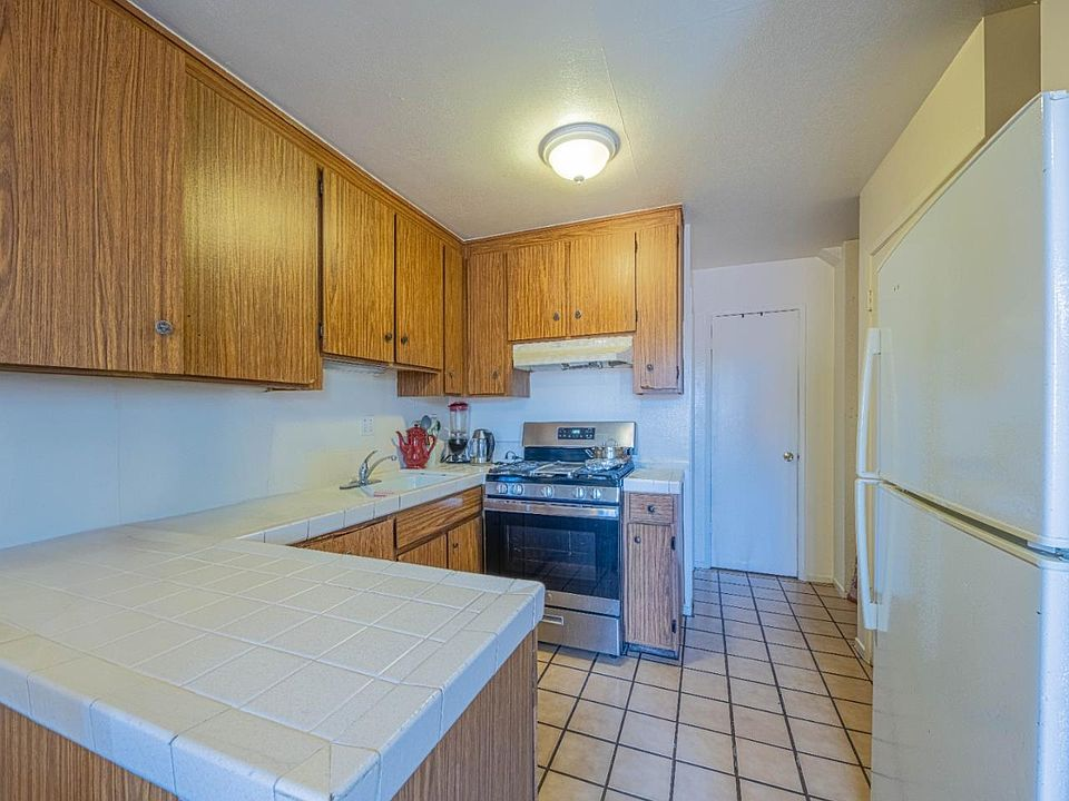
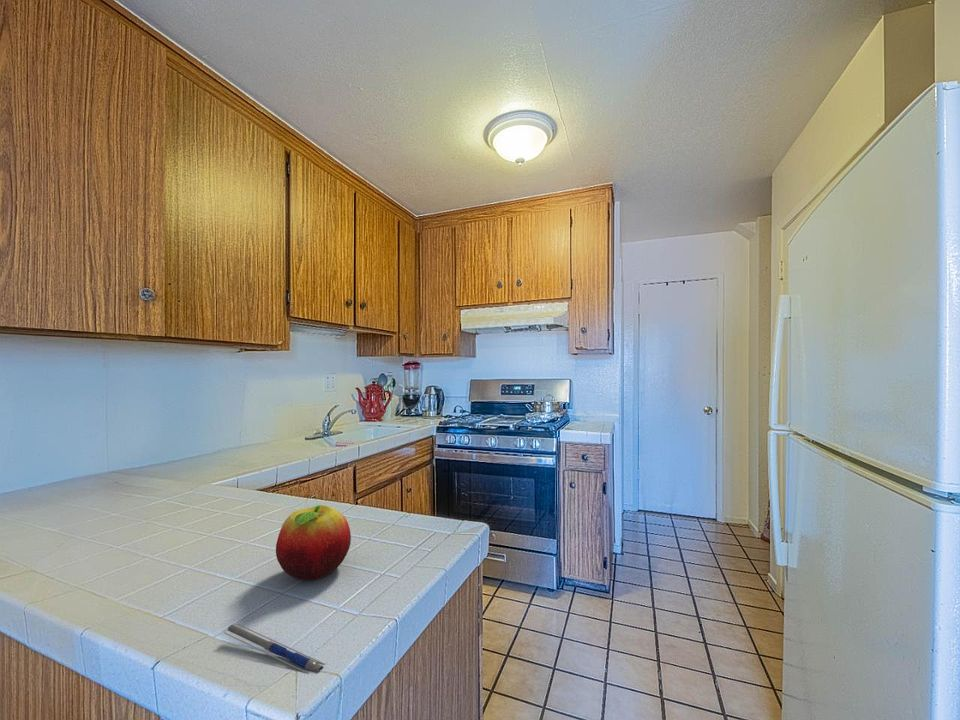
+ pen [223,623,326,675]
+ fruit [275,504,352,581]
